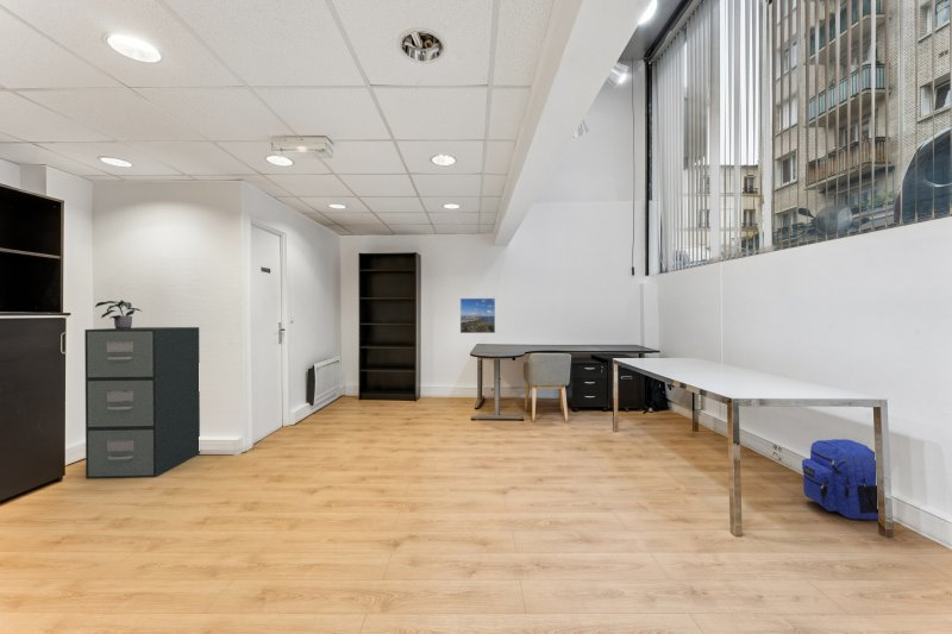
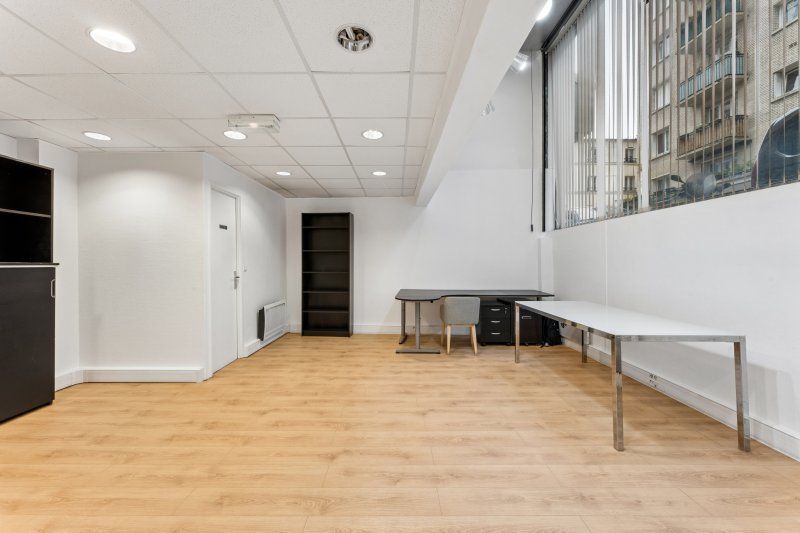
- backpack [801,438,879,521]
- potted plant [94,299,143,329]
- filing cabinet [83,326,201,479]
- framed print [459,297,496,334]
